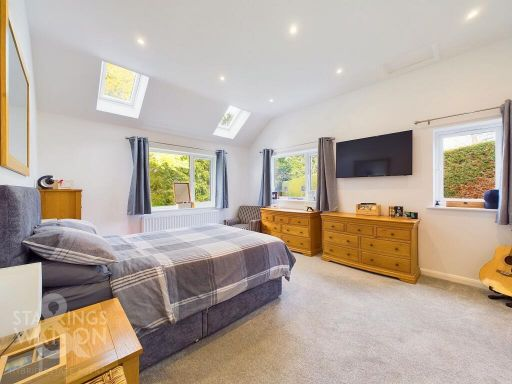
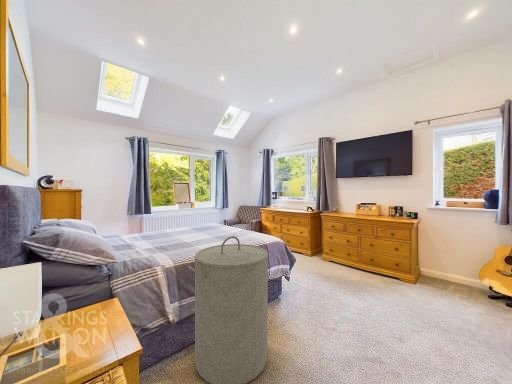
+ laundry hamper [187,235,269,384]
